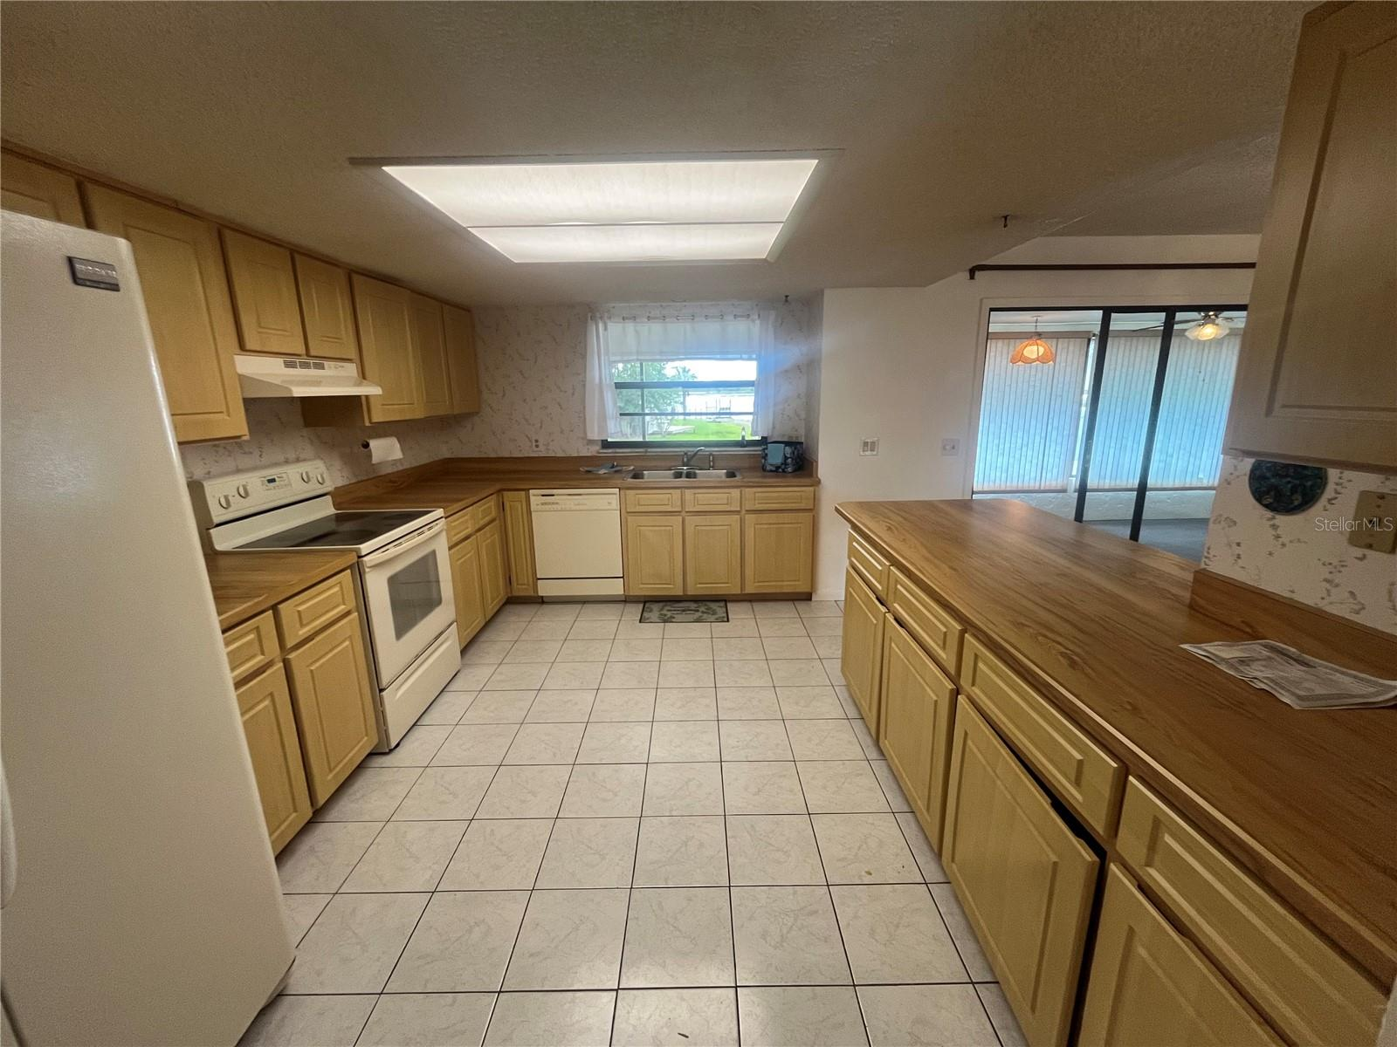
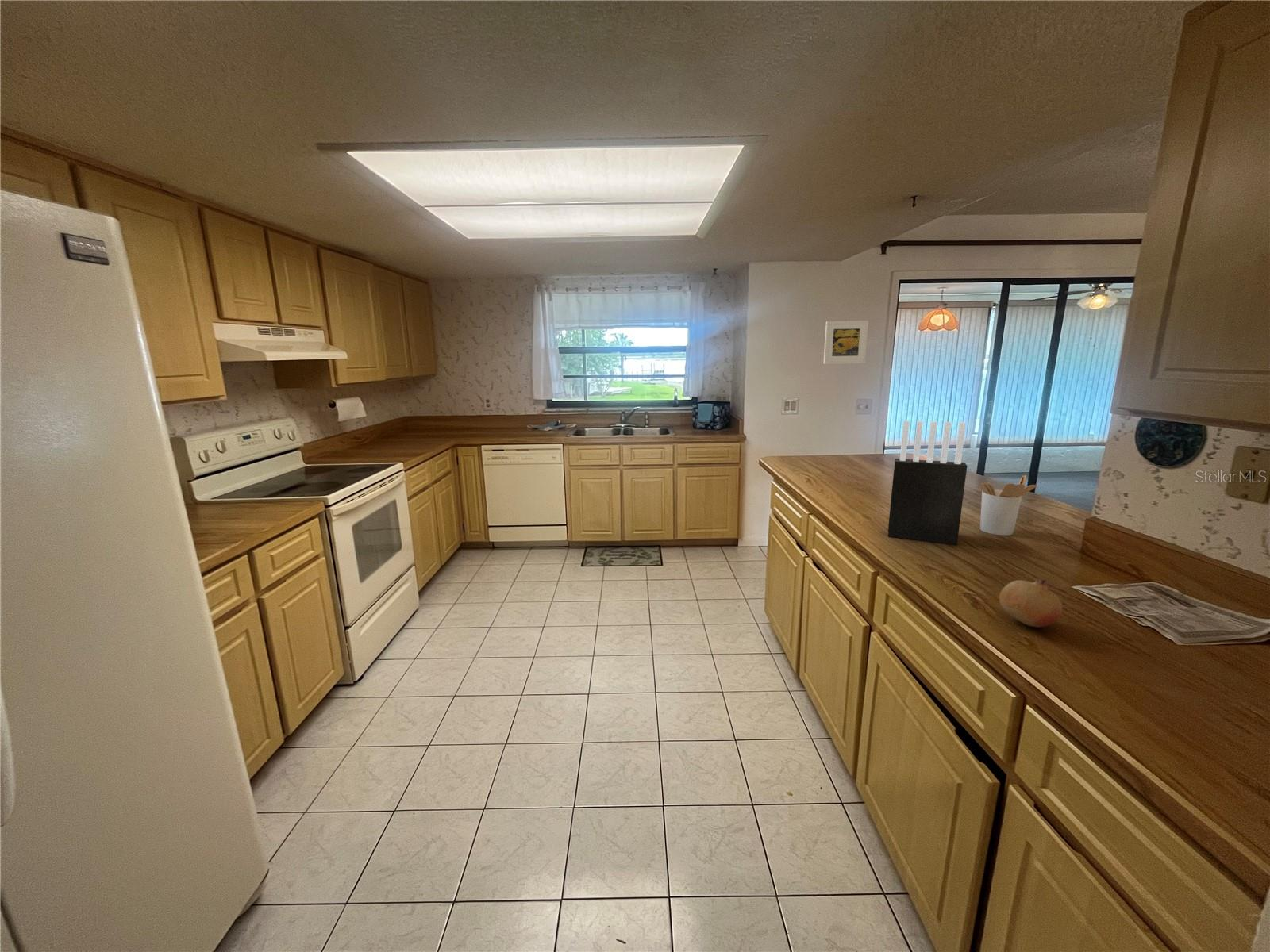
+ utensil holder [979,474,1037,536]
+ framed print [822,320,869,365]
+ fruit [999,577,1063,628]
+ knife block [887,420,968,546]
